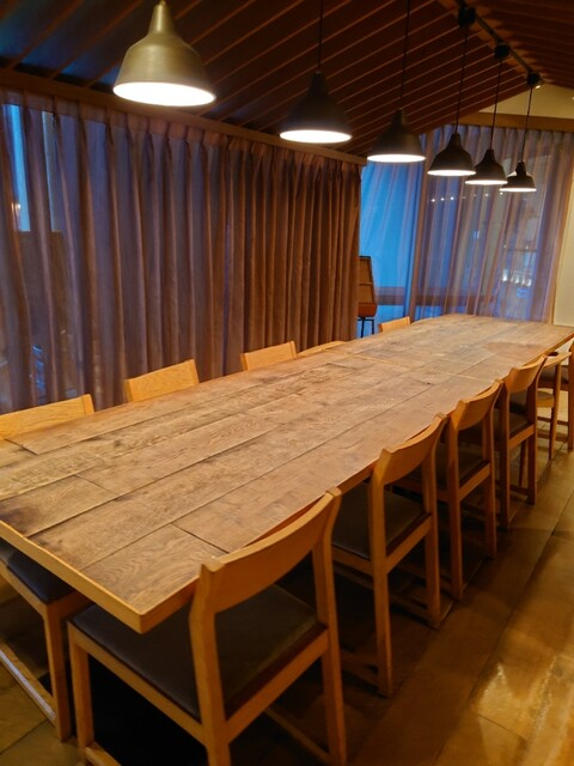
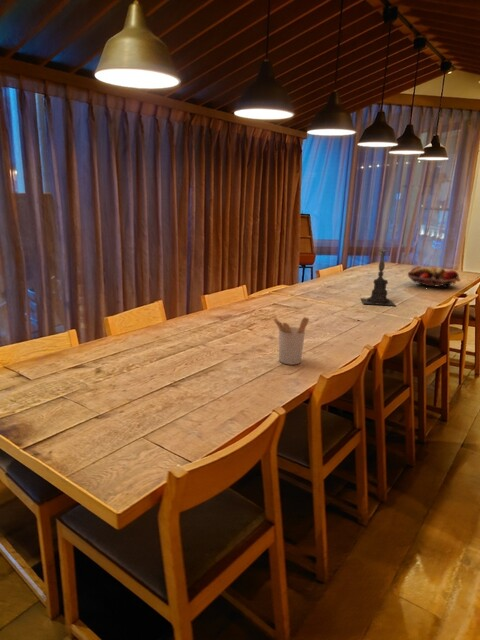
+ utensil holder [273,316,310,366]
+ fruit basket [407,265,462,289]
+ candle holder [360,240,397,307]
